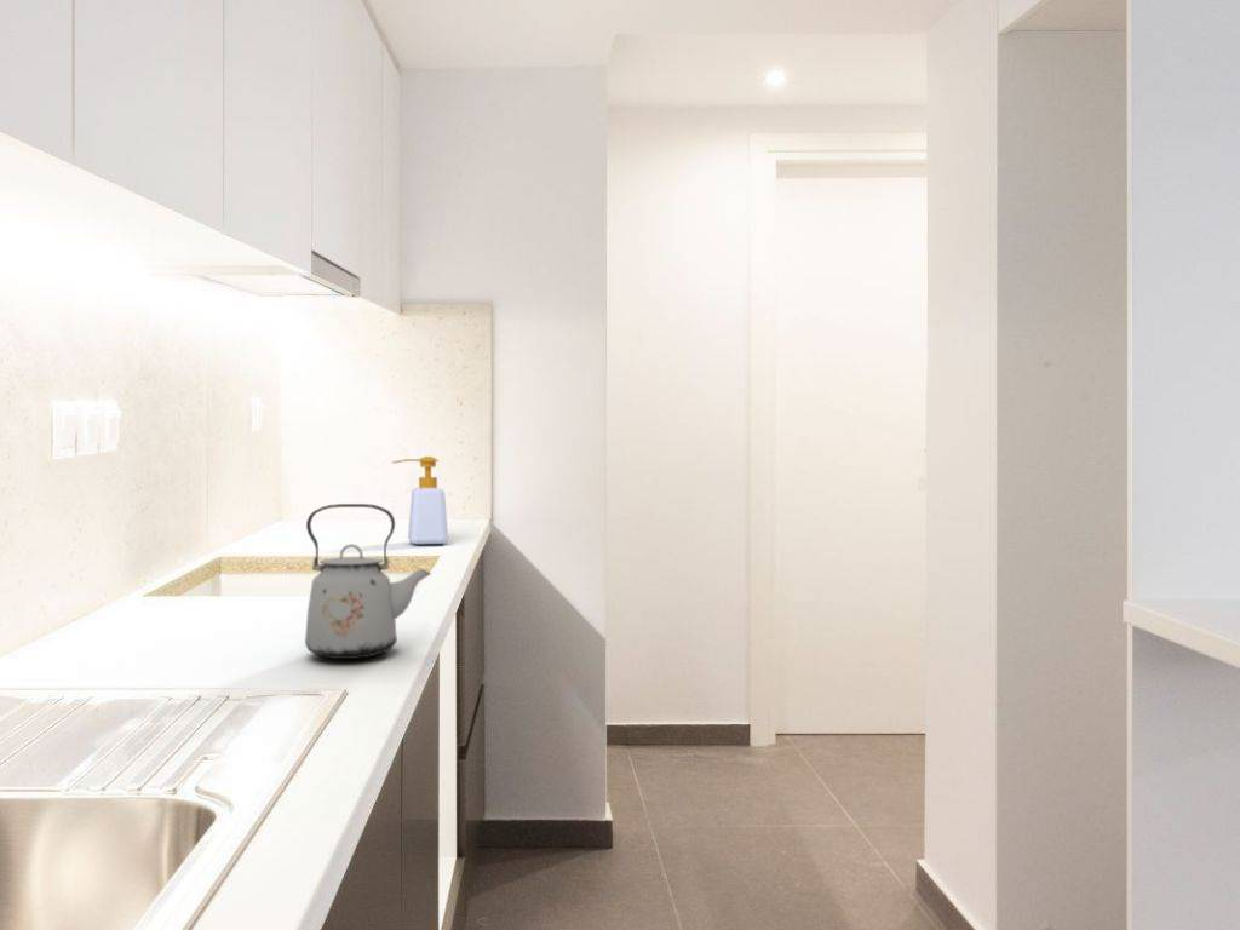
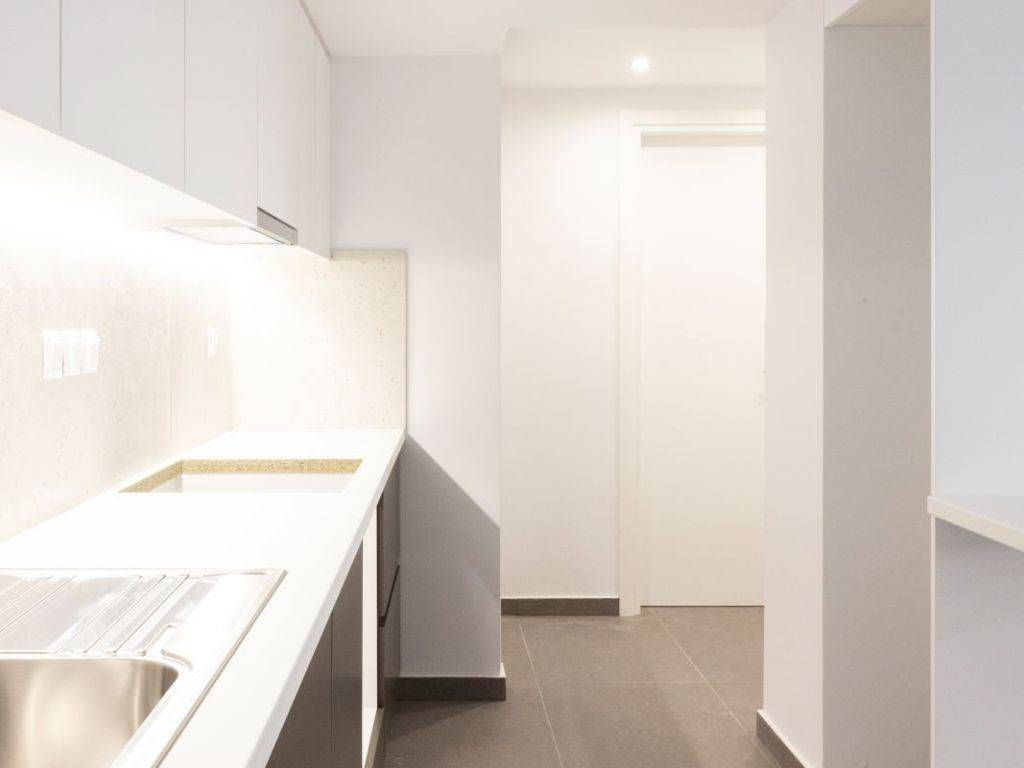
- soap bottle [391,455,449,545]
- kettle [304,503,432,660]
